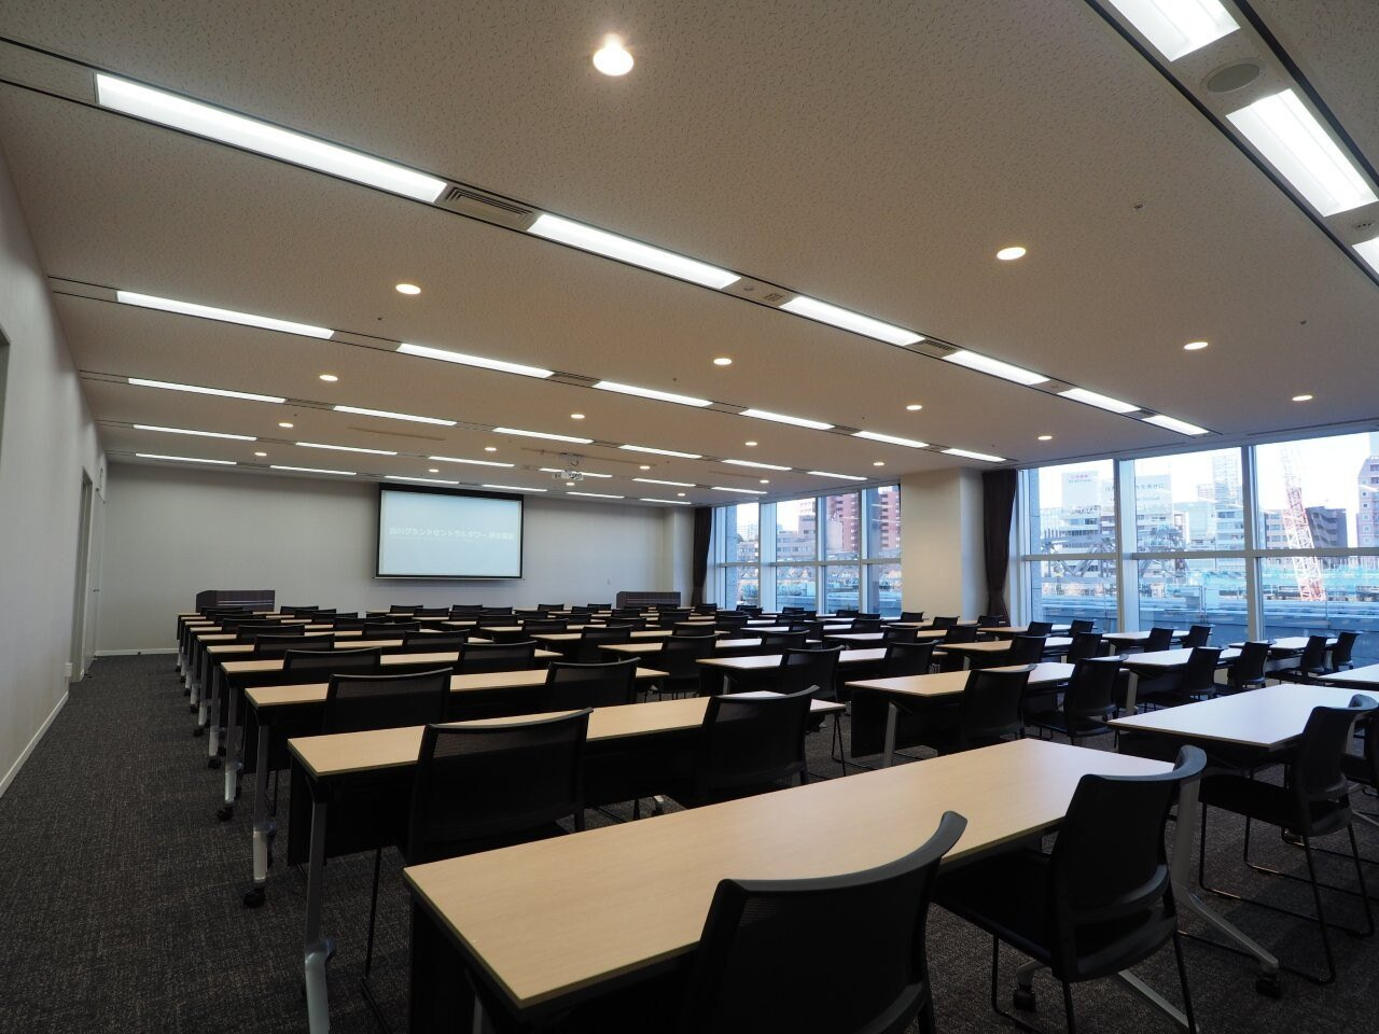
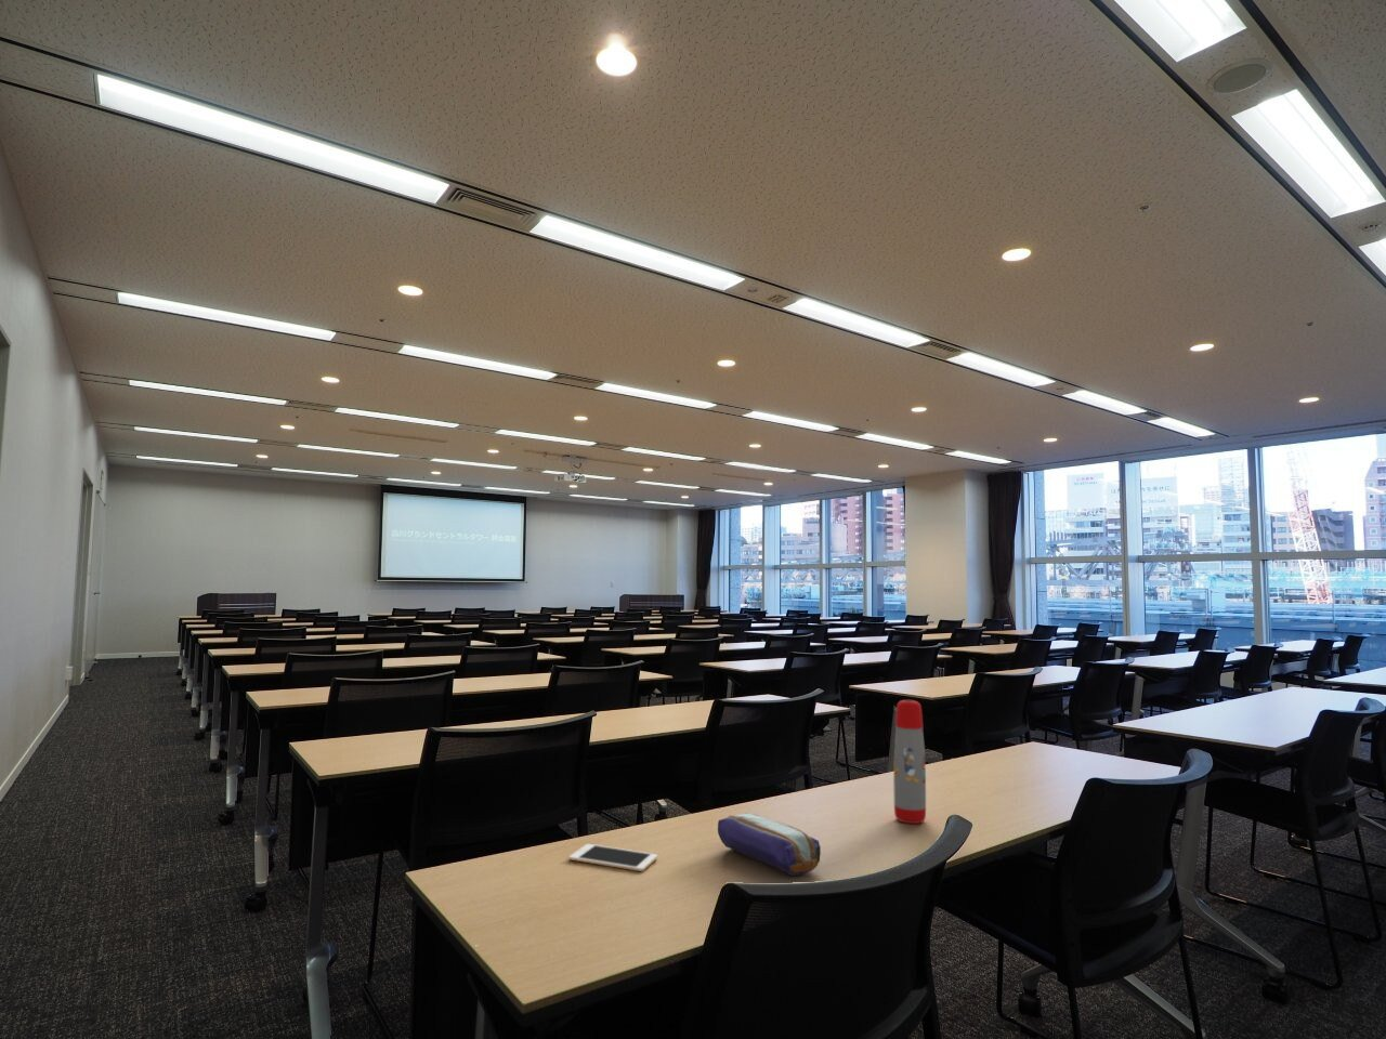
+ pencil case [717,812,822,876]
+ cell phone [567,844,658,872]
+ water bottle [893,700,927,825]
